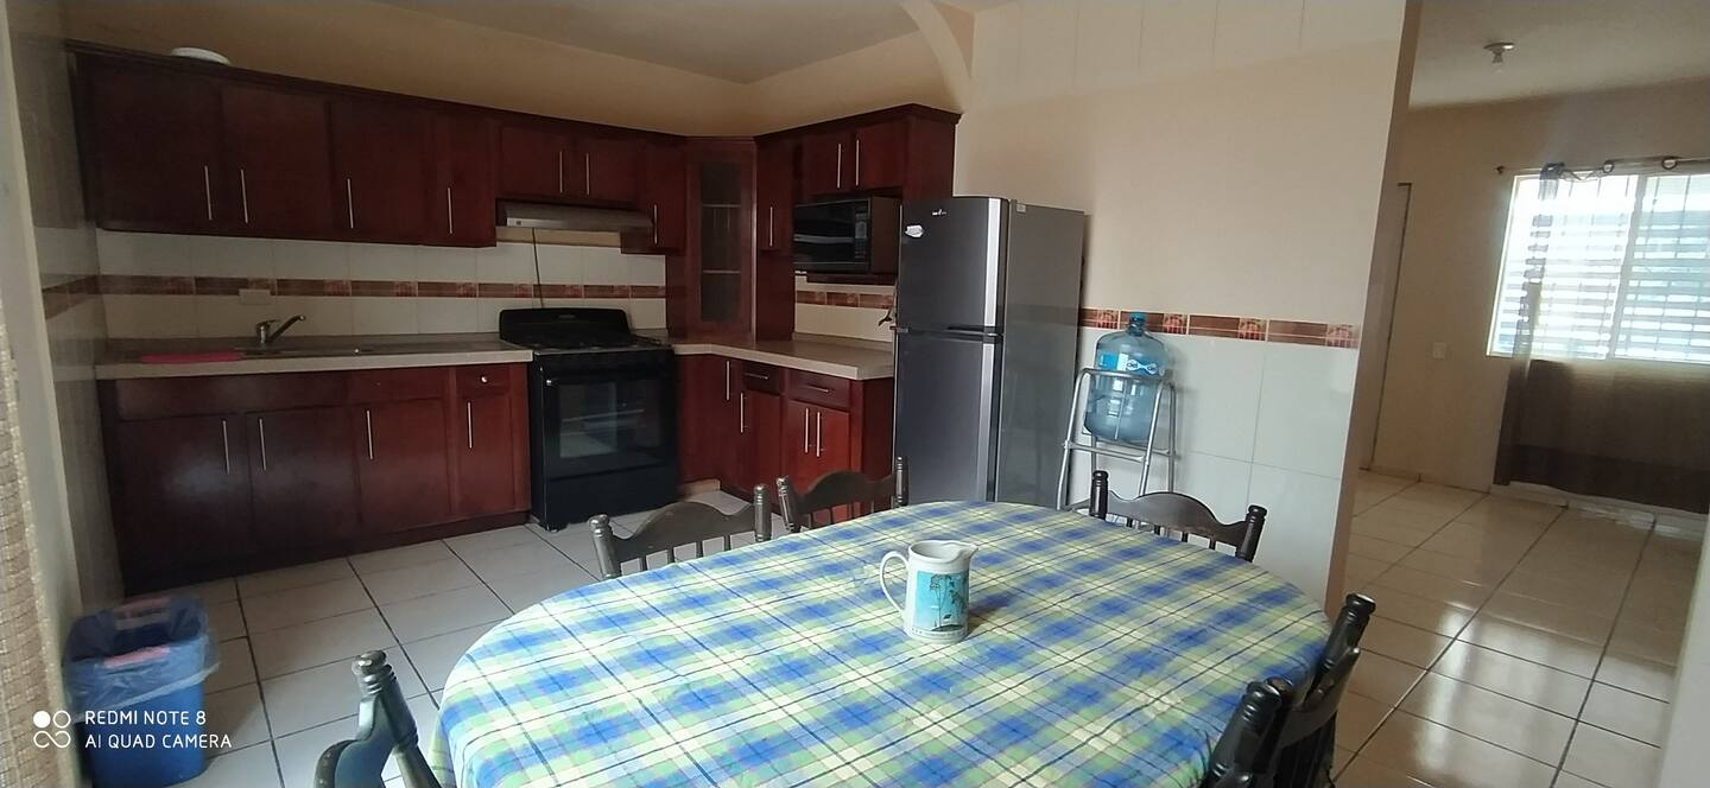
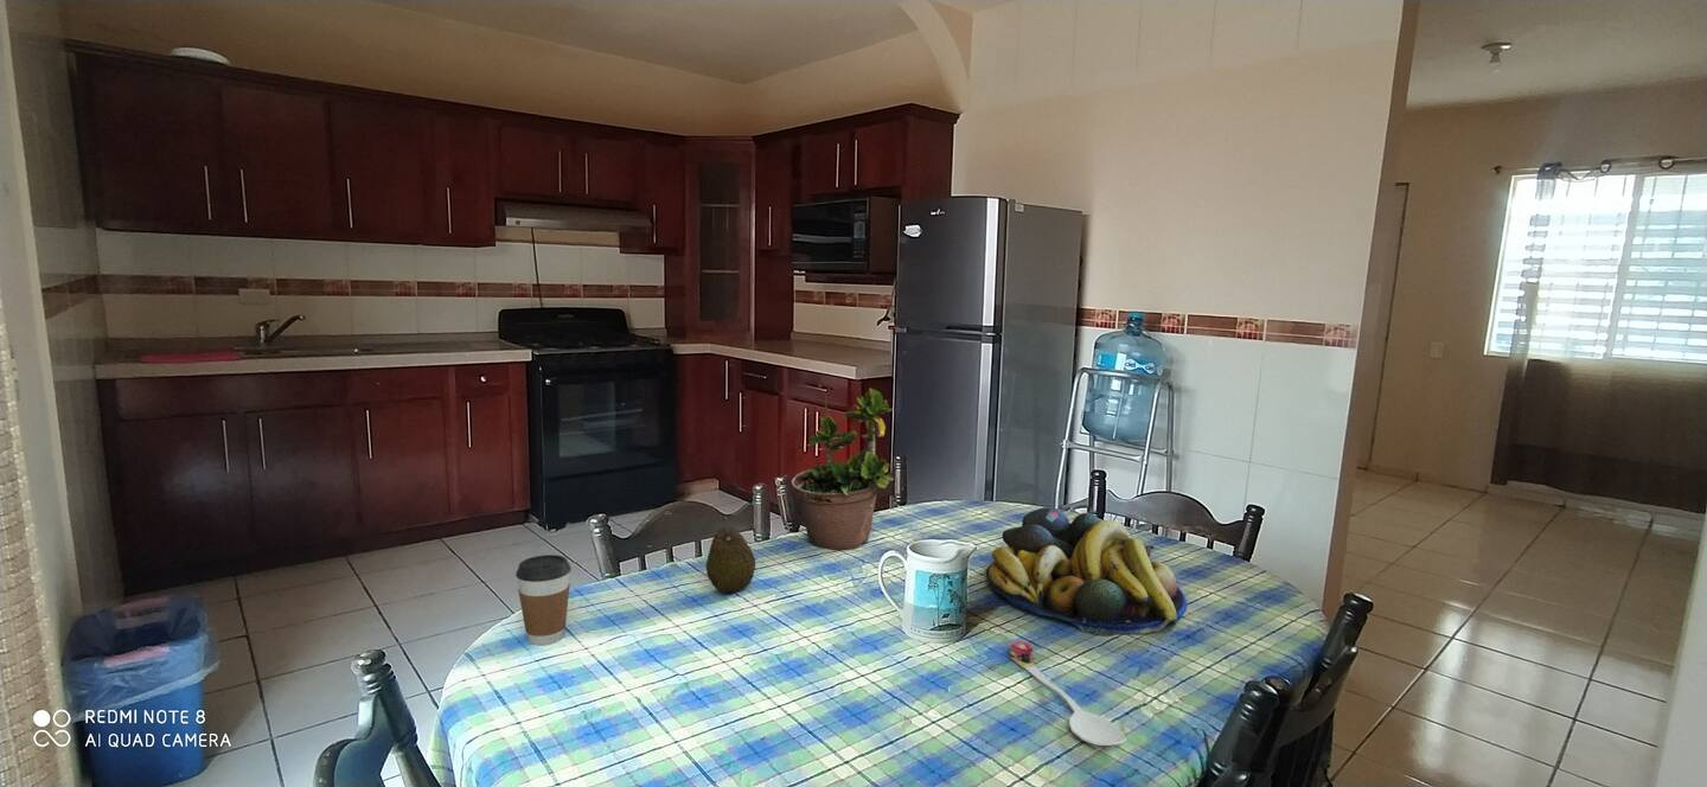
+ potted plant [791,375,895,551]
+ coffee cup [514,554,573,647]
+ spoon [1008,640,1127,747]
+ fruit [705,526,756,594]
+ fruit bowl [985,506,1188,636]
